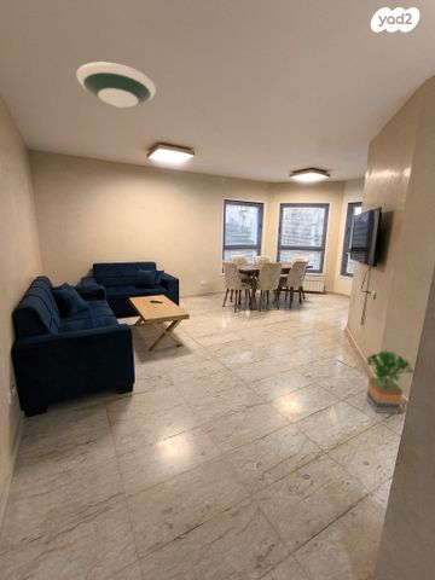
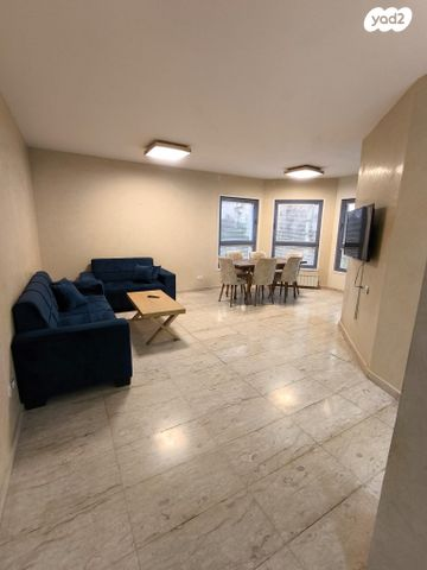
- potted tree [365,349,414,416]
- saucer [75,60,157,109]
